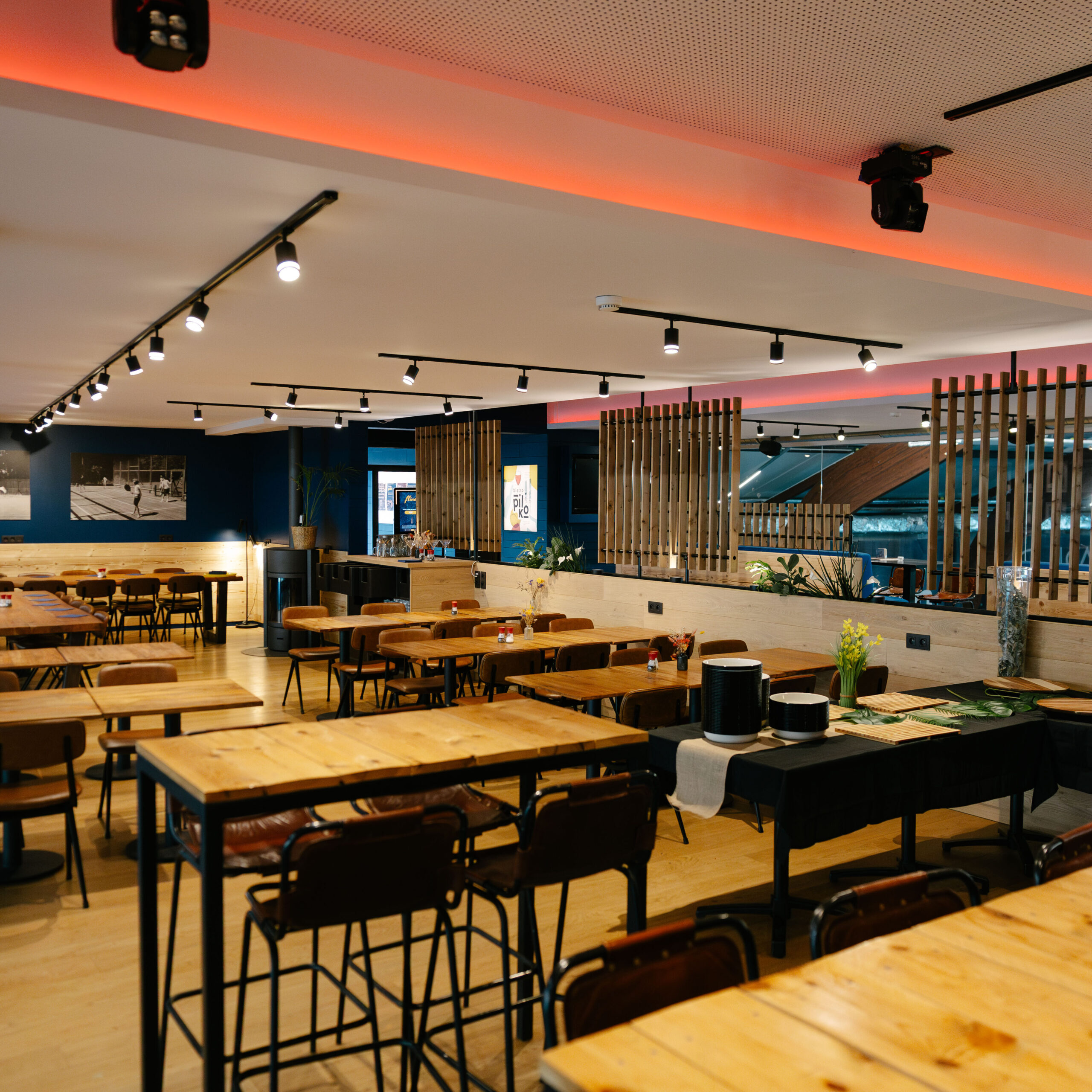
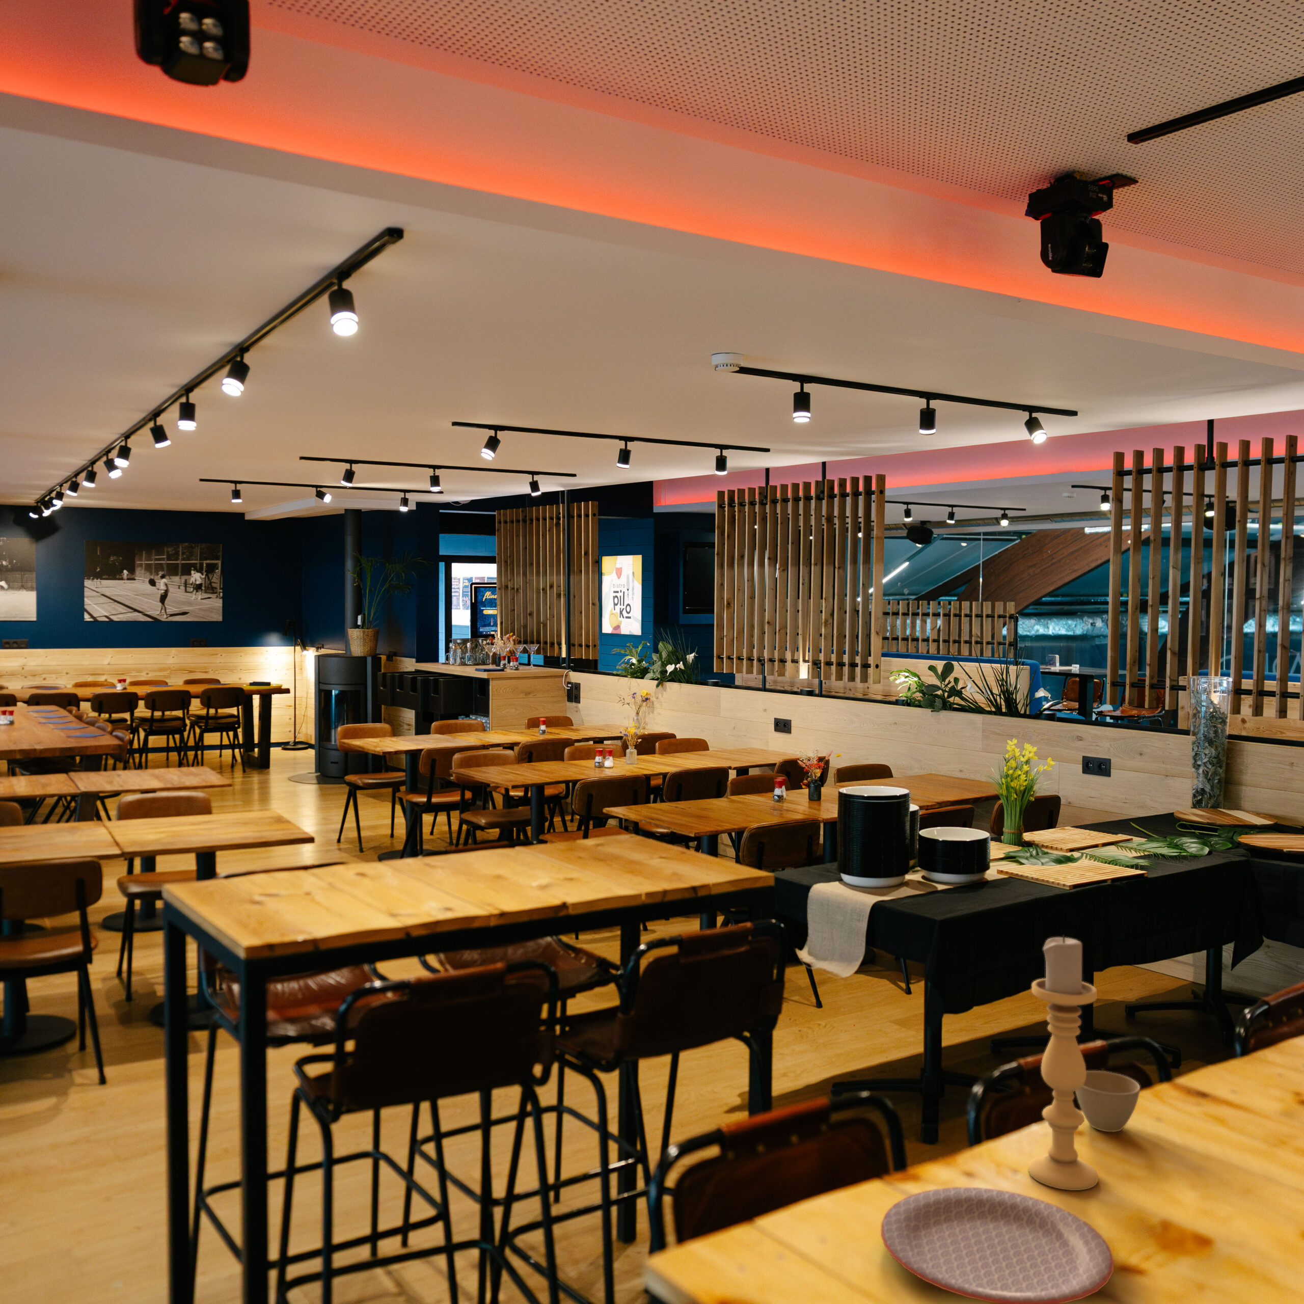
+ plate [880,1187,1114,1304]
+ candle holder [1028,935,1099,1191]
+ flower pot [1075,1070,1140,1132]
